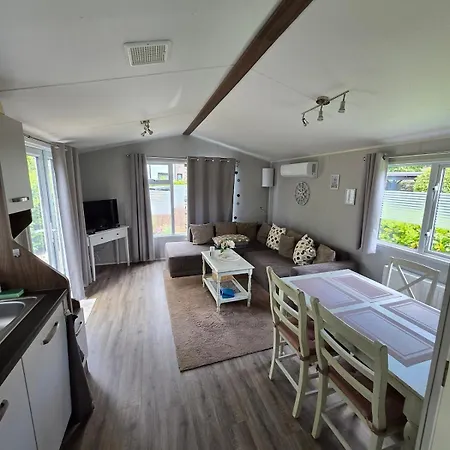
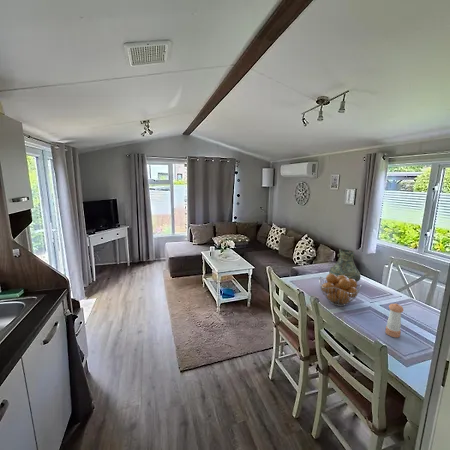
+ pepper shaker [384,303,404,338]
+ fruit basket [318,273,362,307]
+ vase [328,248,362,283]
